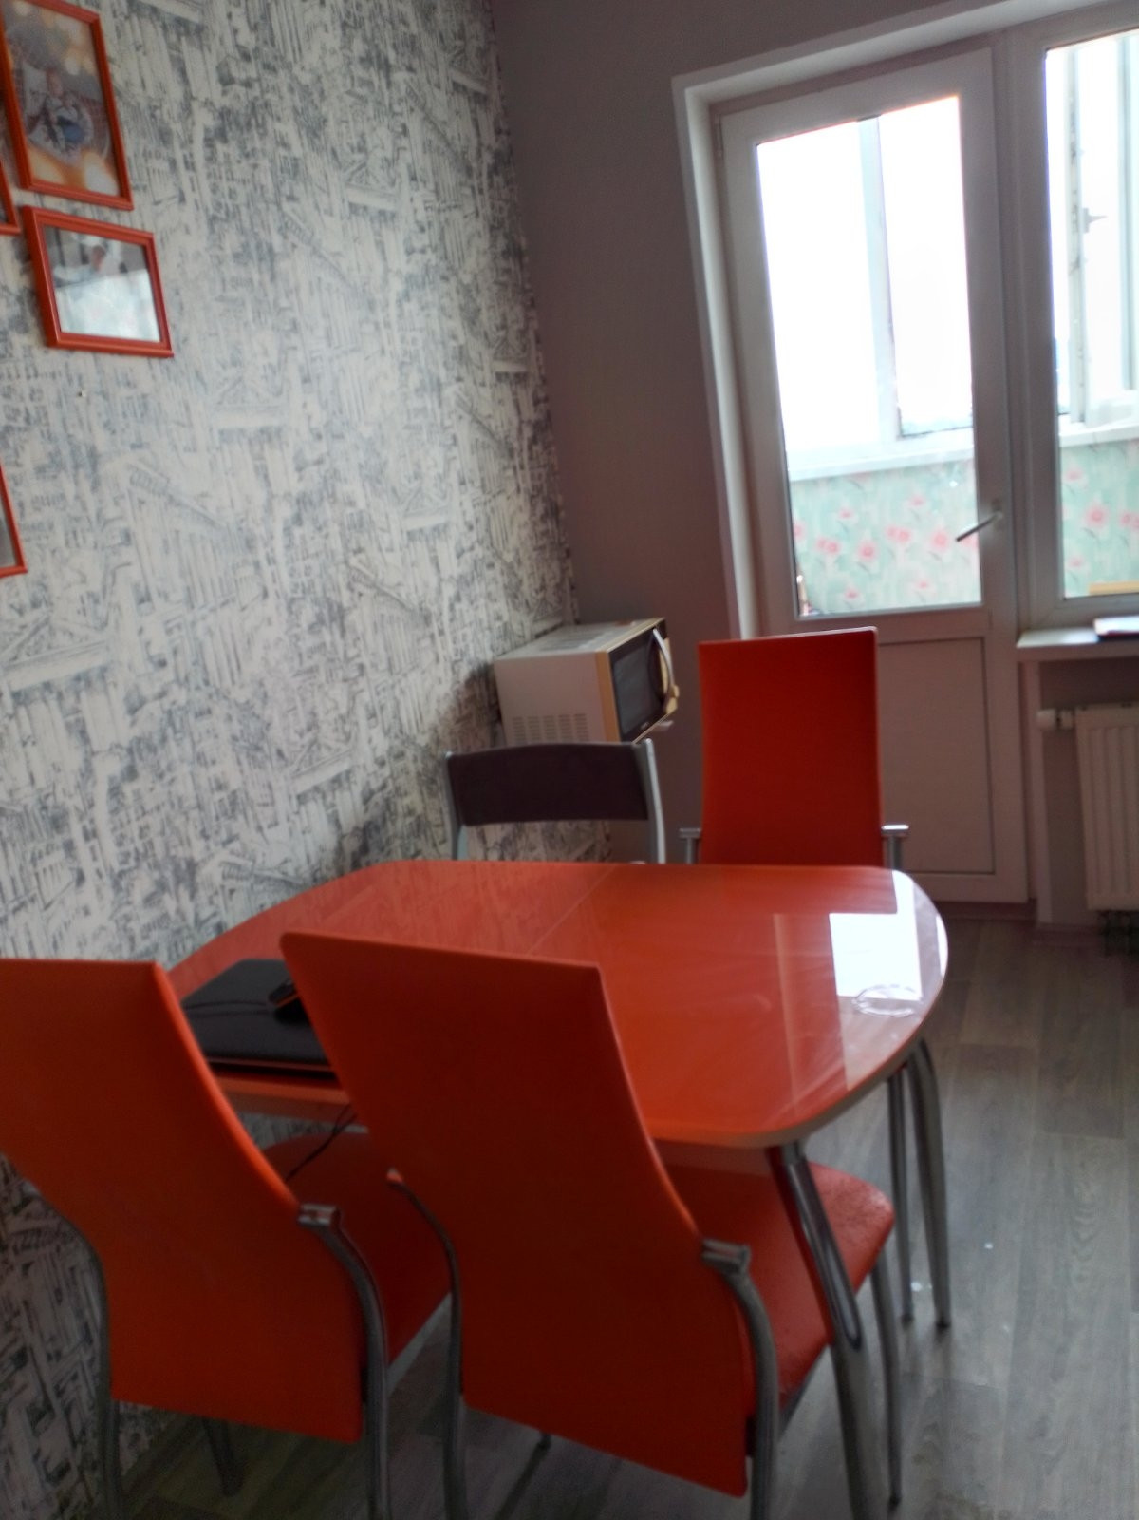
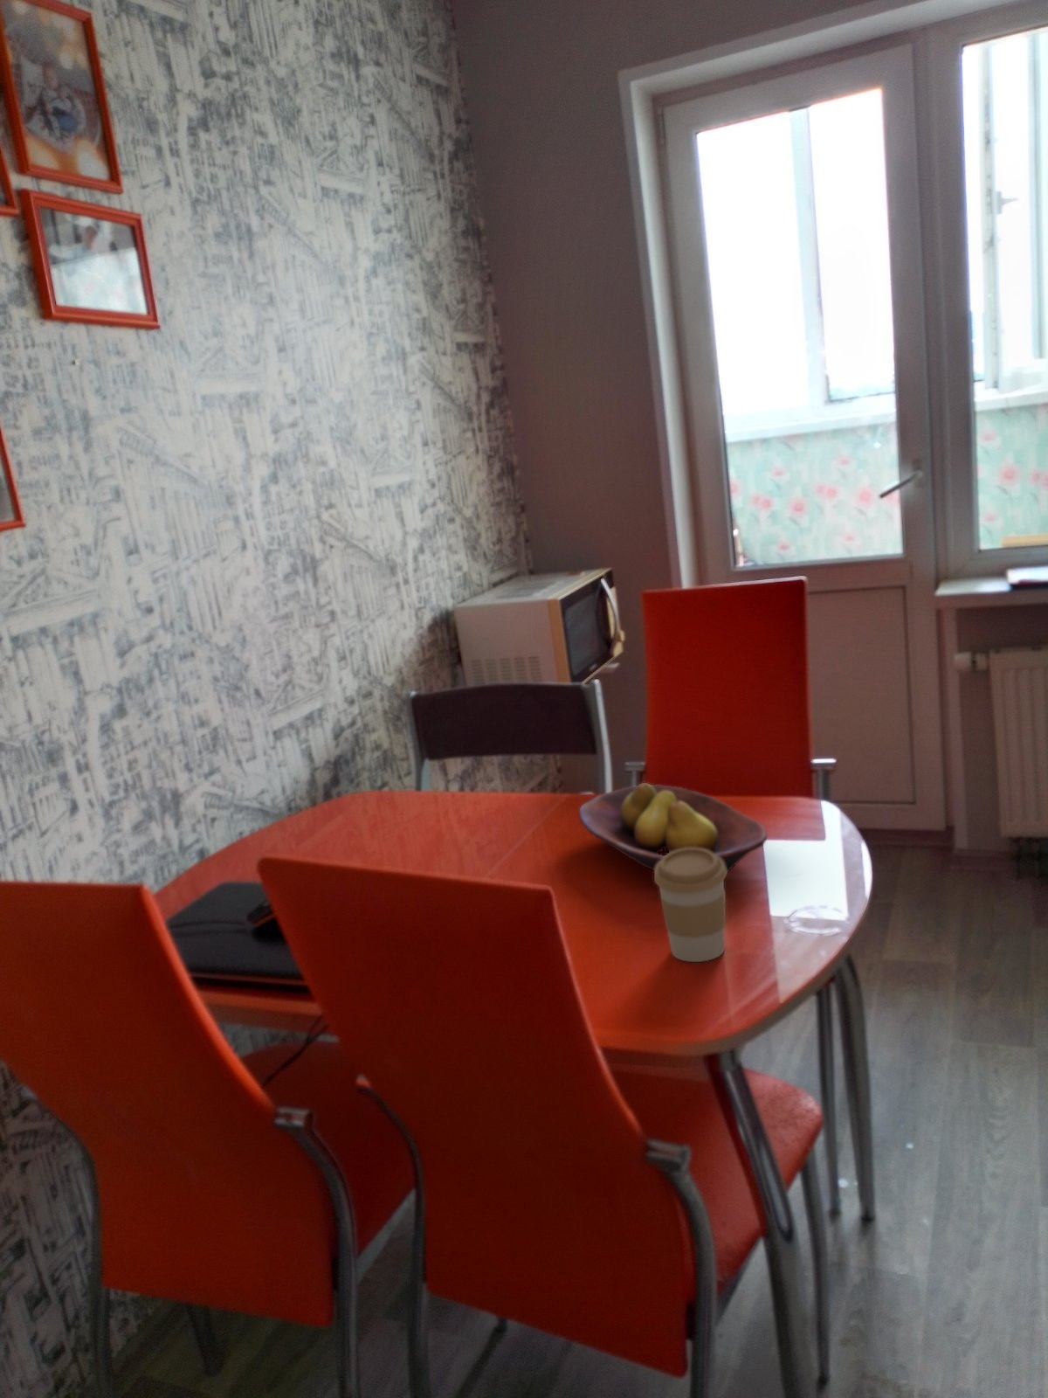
+ coffee cup [653,848,728,963]
+ fruit bowl [578,782,767,875]
